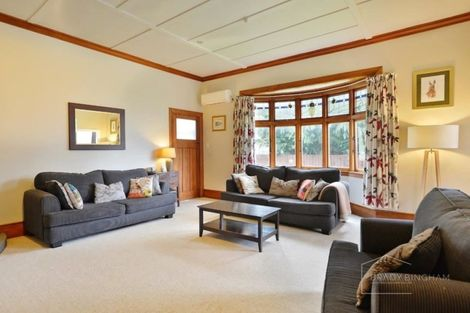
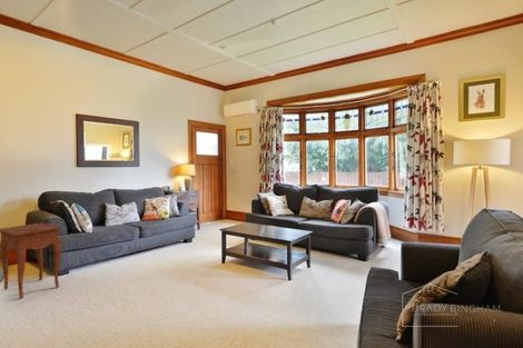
+ side table [0,221,63,300]
